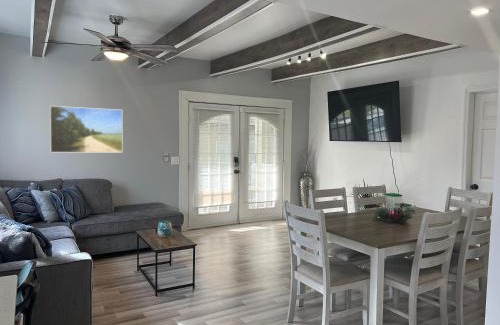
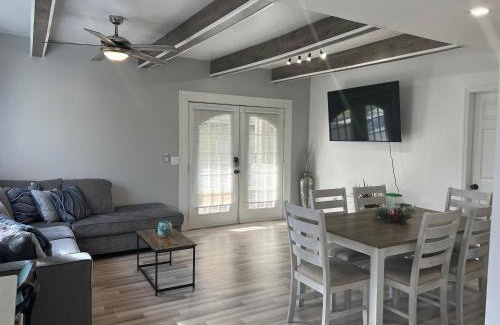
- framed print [49,105,124,153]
